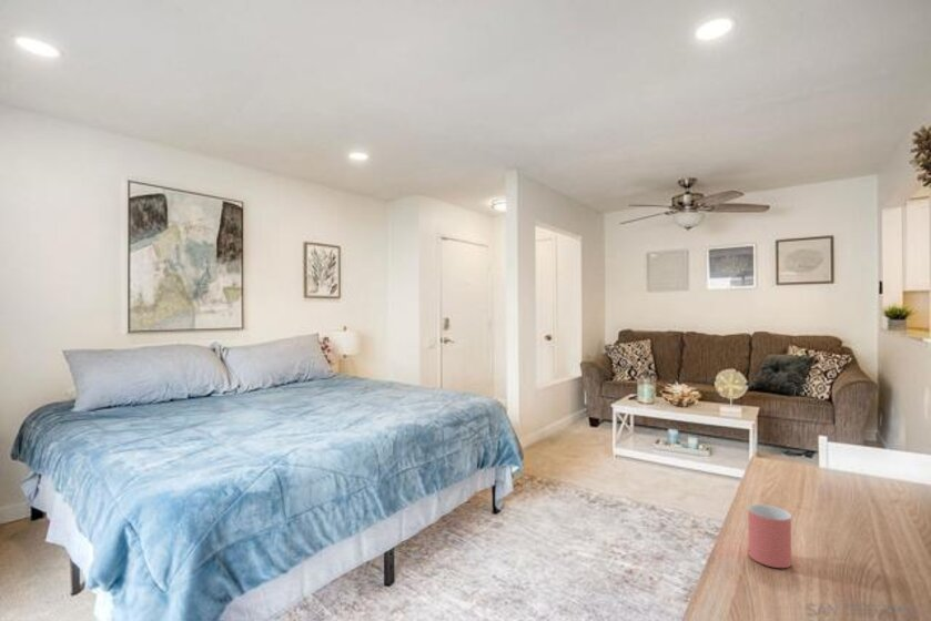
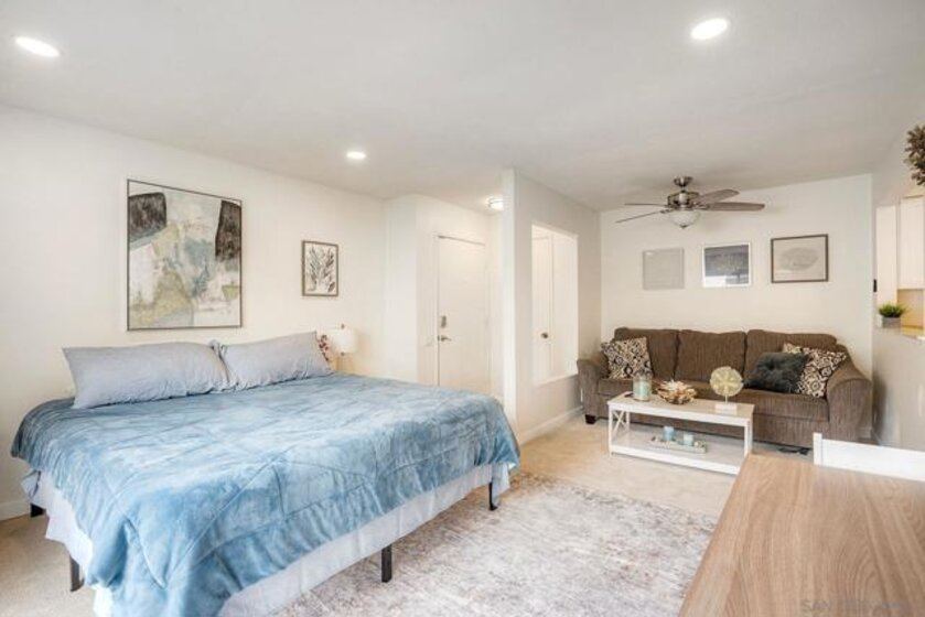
- cup [747,503,792,569]
